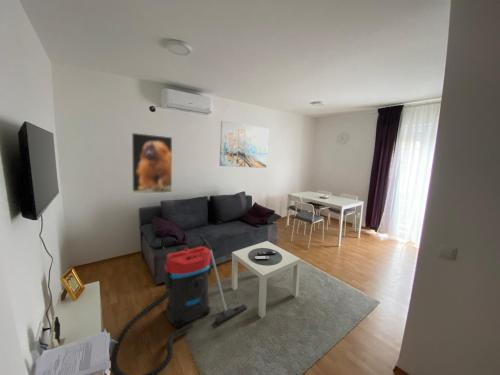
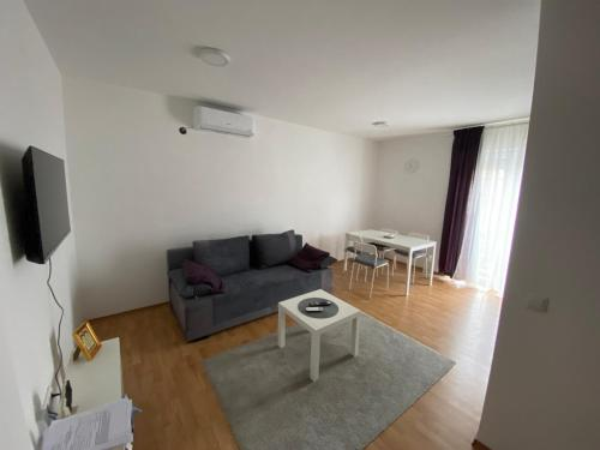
- wall art [219,120,270,169]
- vacuum cleaner [110,234,248,375]
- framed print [131,132,173,195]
